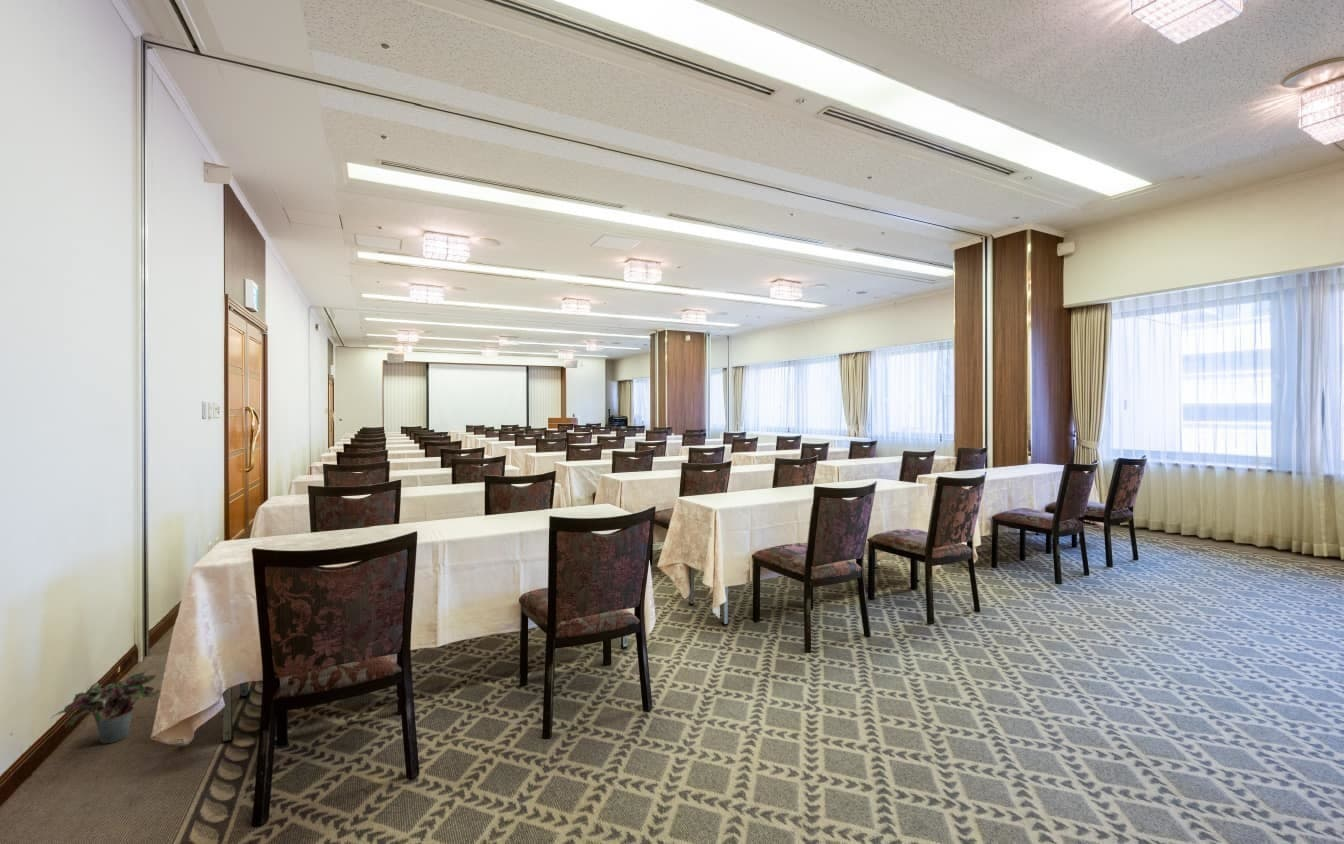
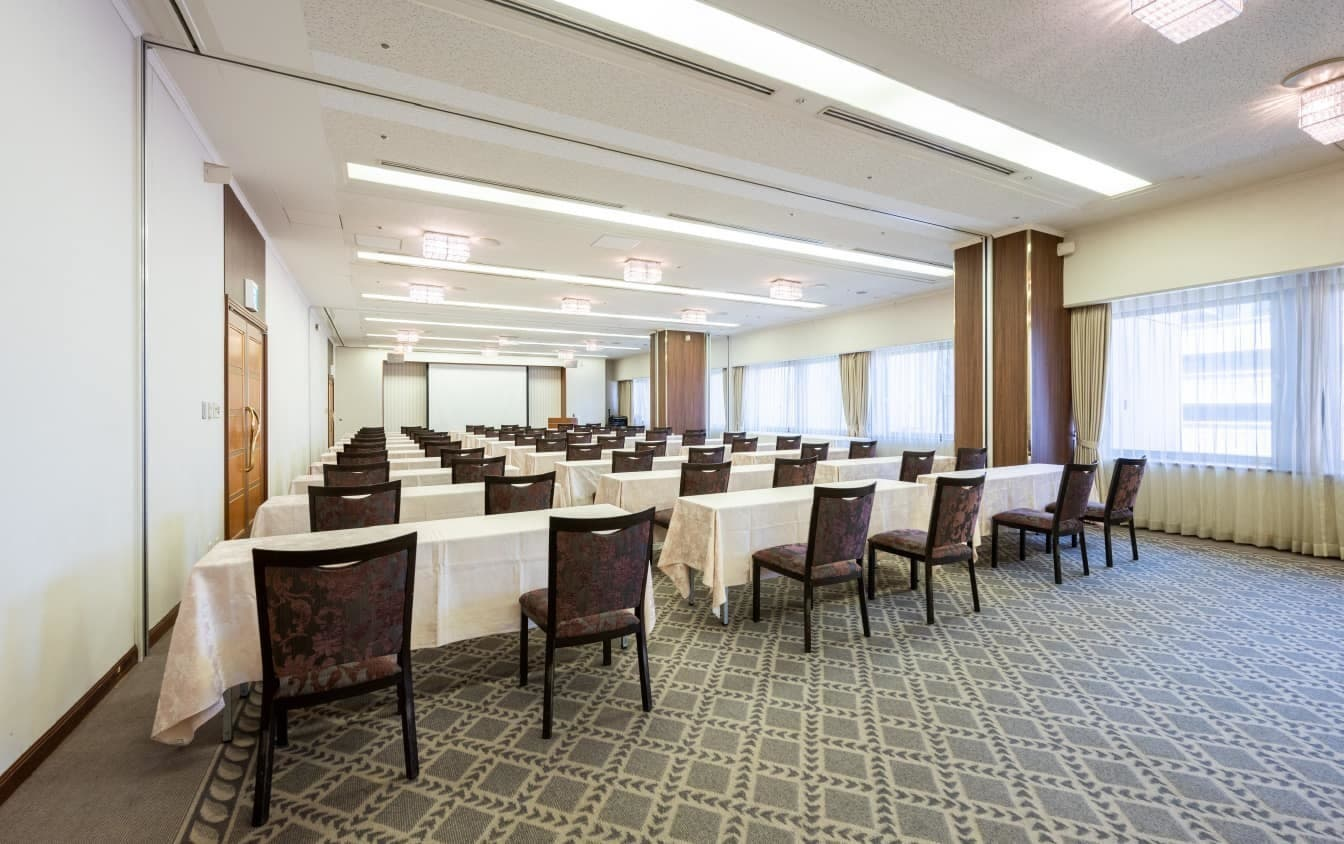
- potted plant [50,670,161,744]
